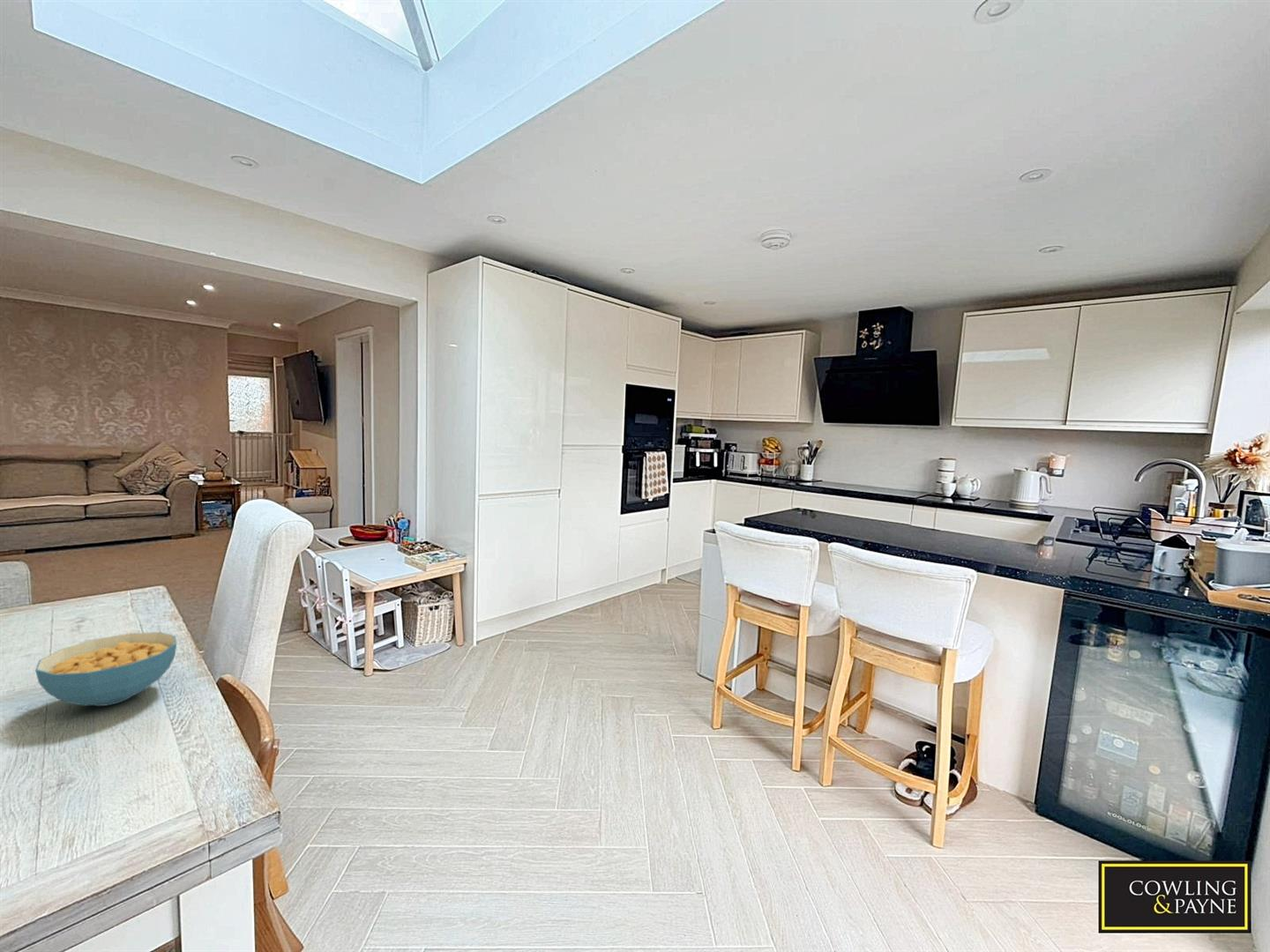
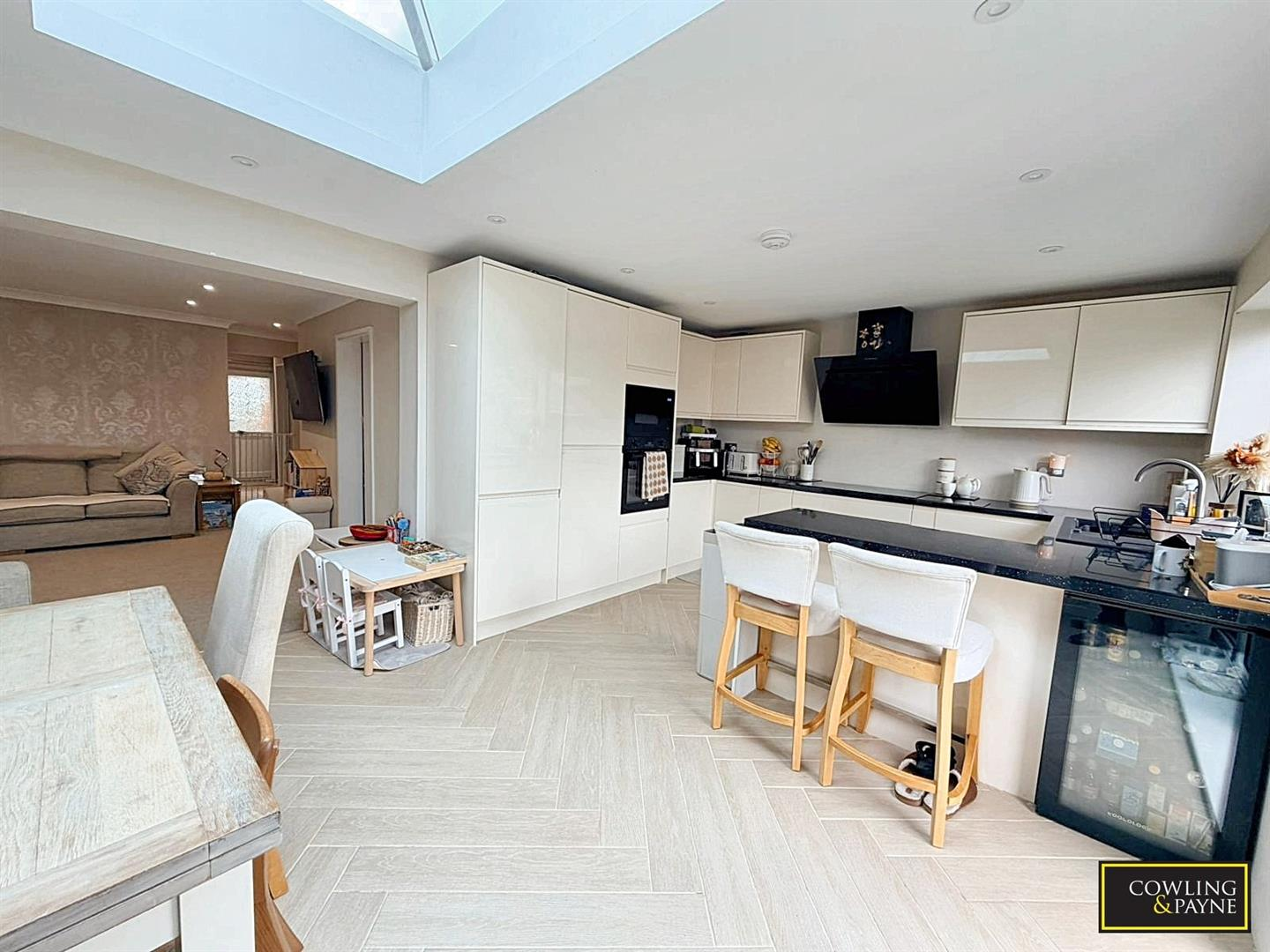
- cereal bowl [34,631,177,707]
